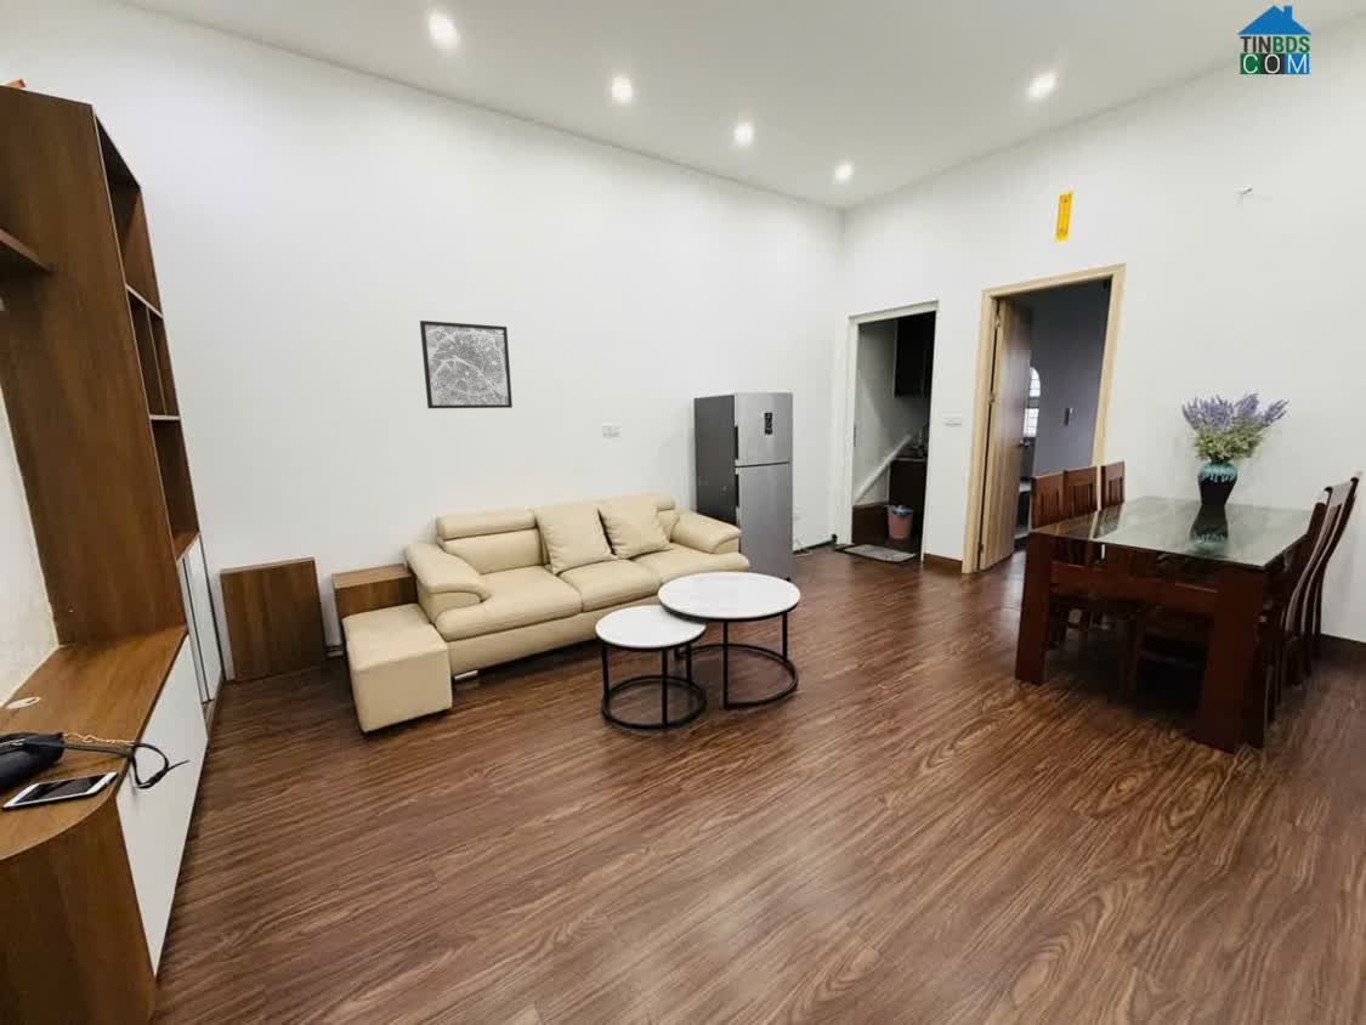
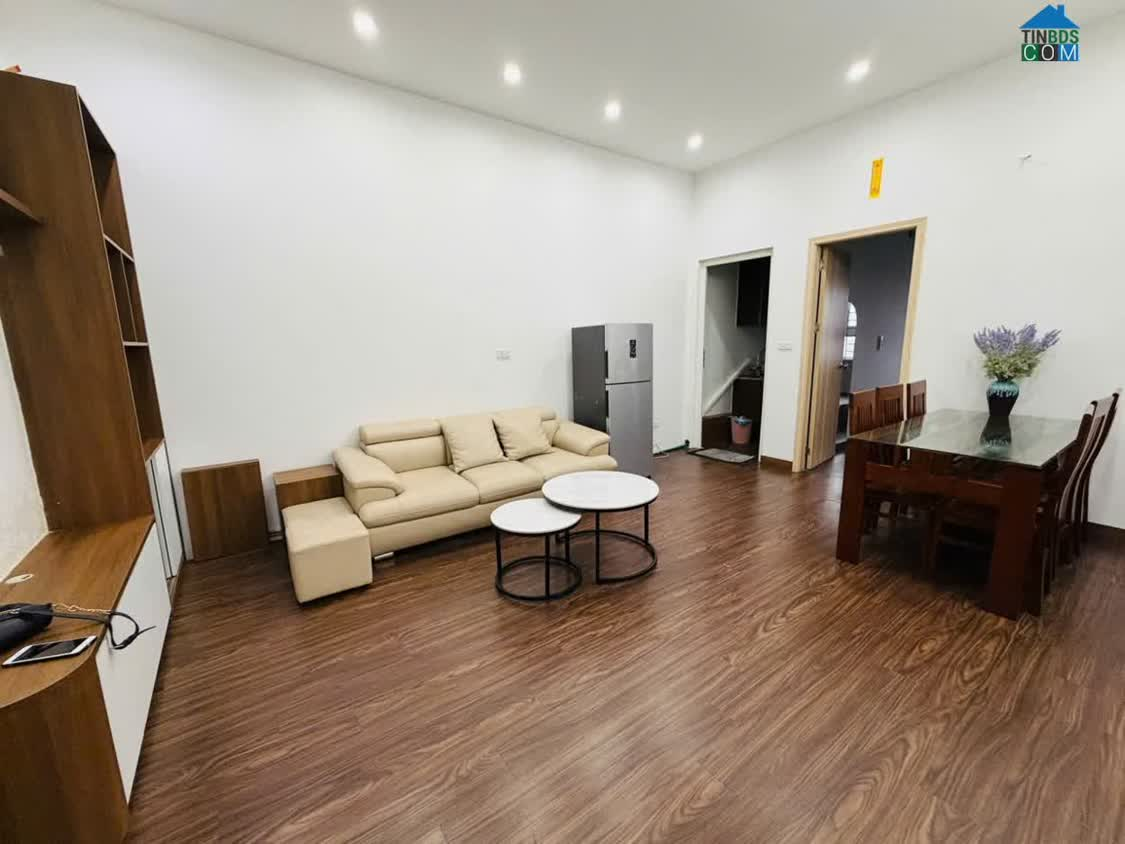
- wall art [419,319,514,409]
